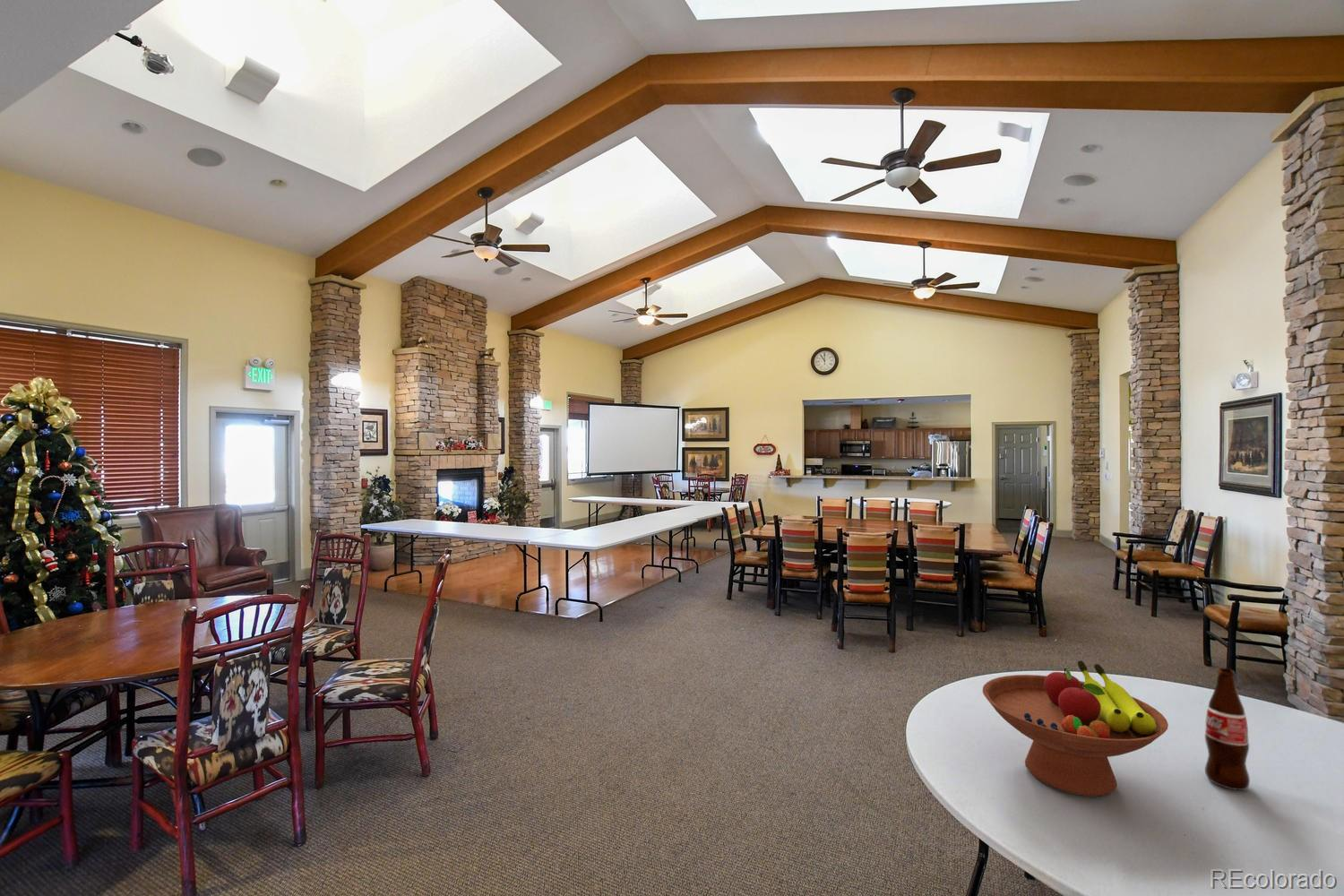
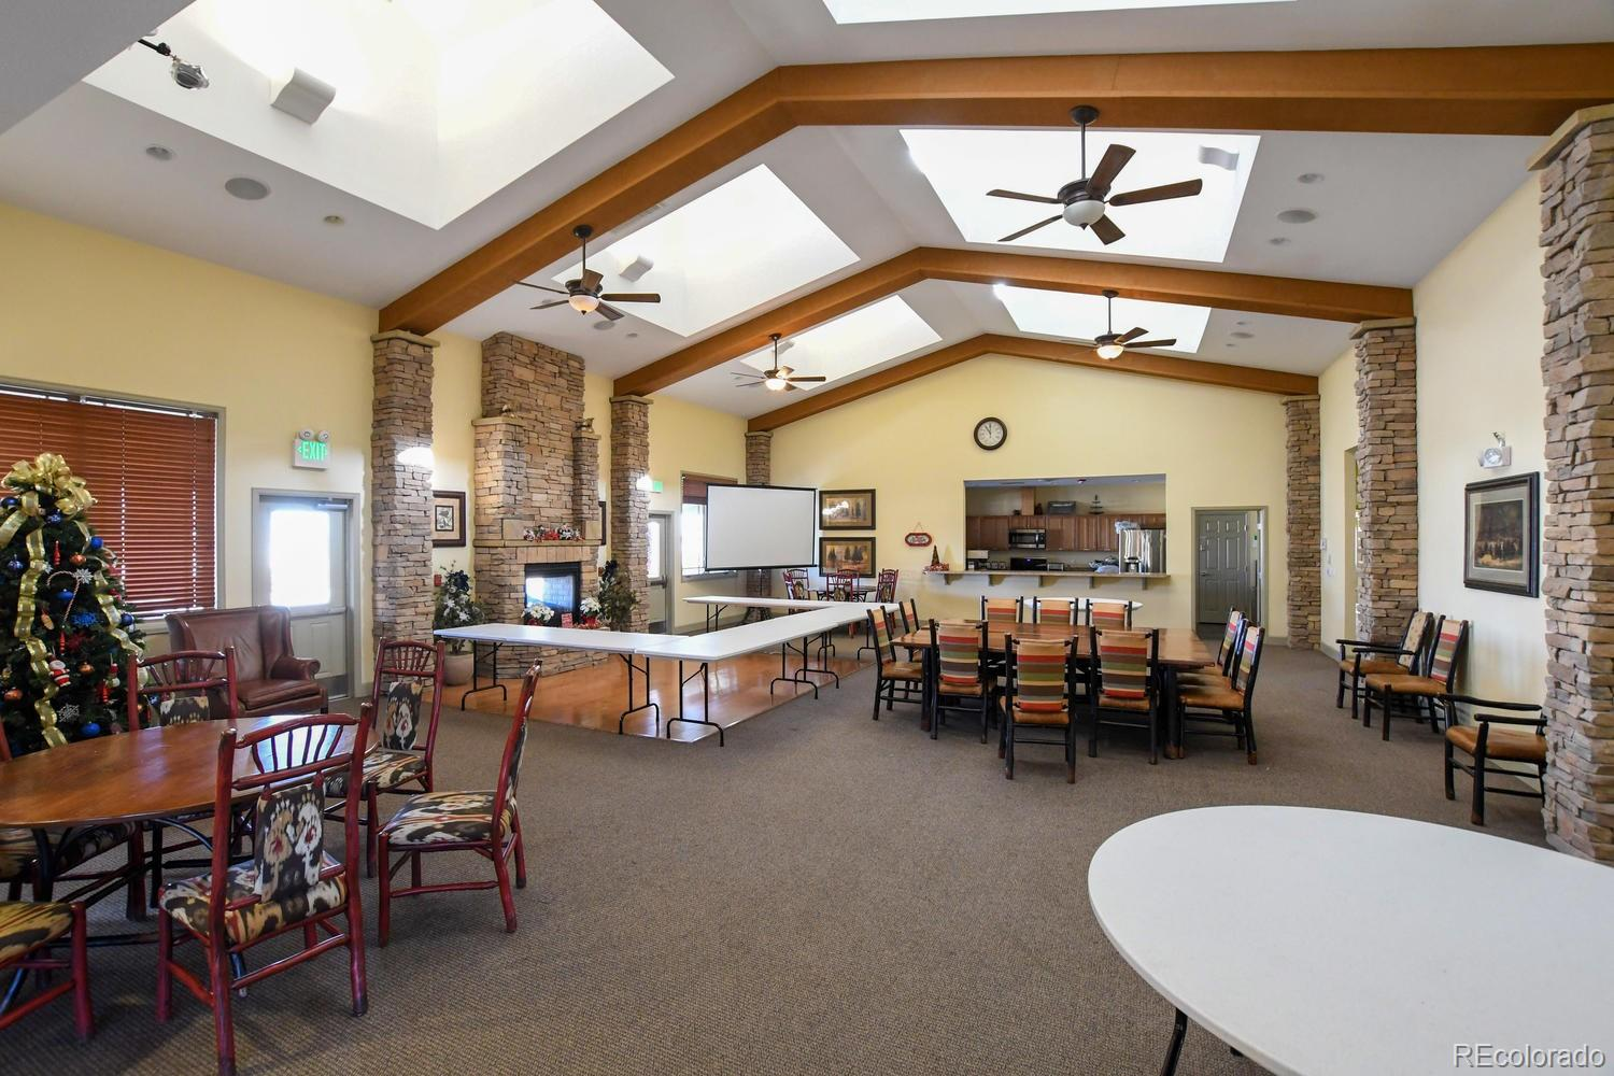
- fruit bowl [982,660,1169,797]
- bottle [1204,668,1251,791]
